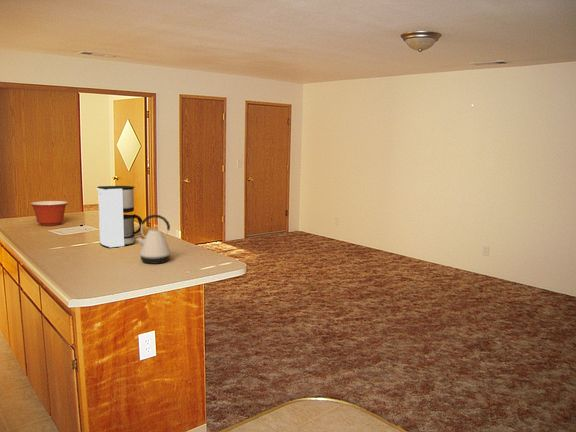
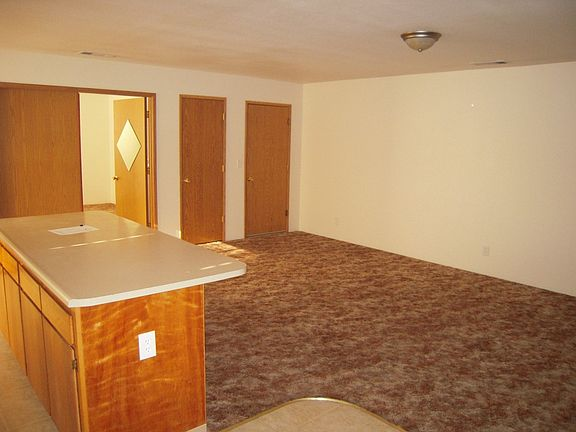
- mixing bowl [29,200,69,227]
- coffee maker [96,185,143,249]
- kettle [135,214,174,265]
